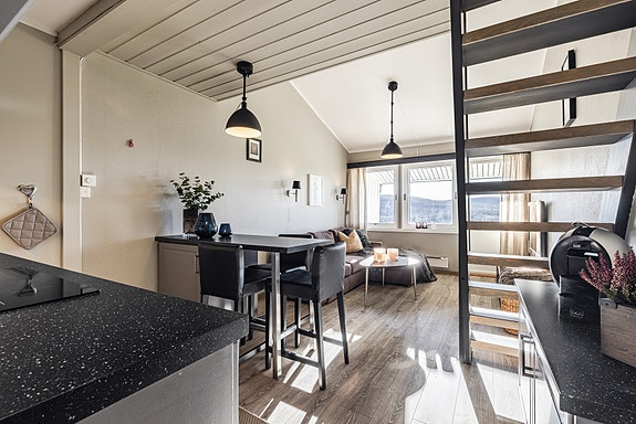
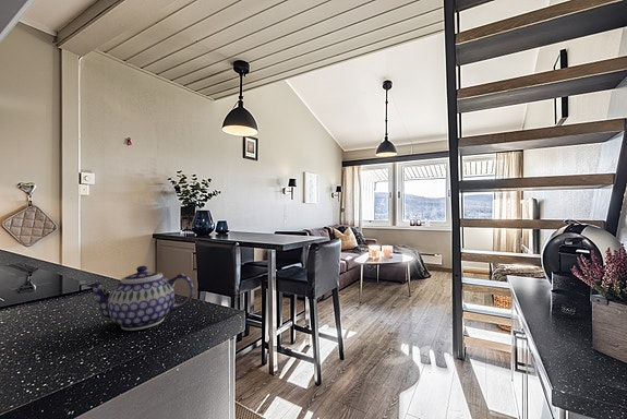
+ teapot [85,265,194,332]
